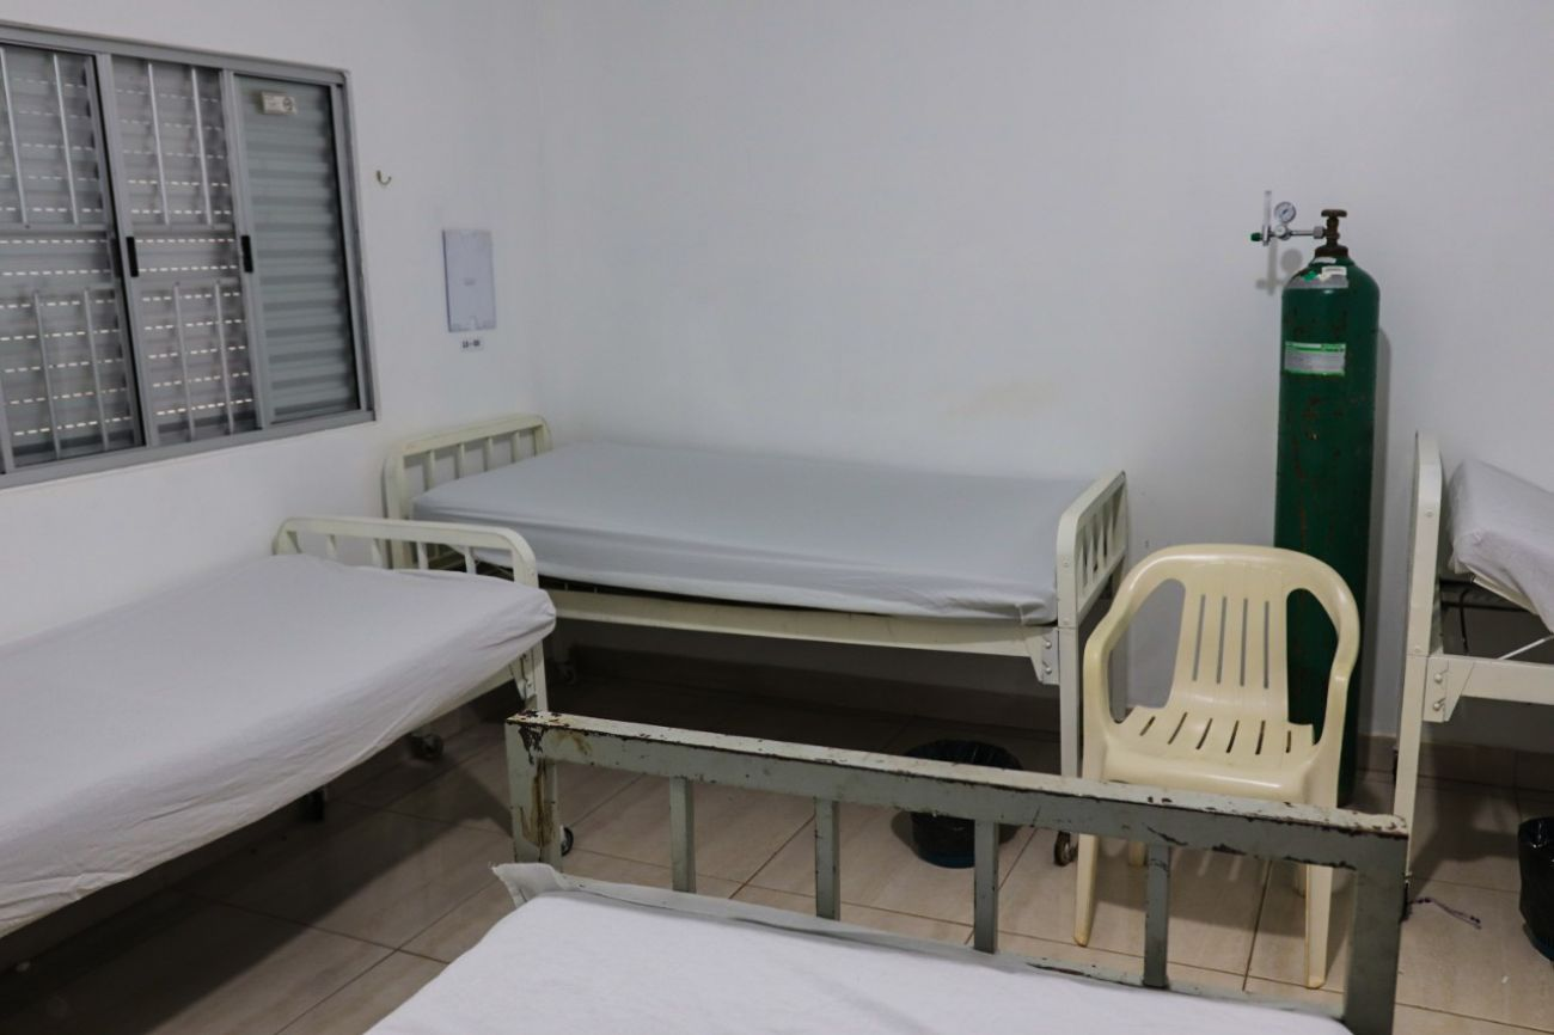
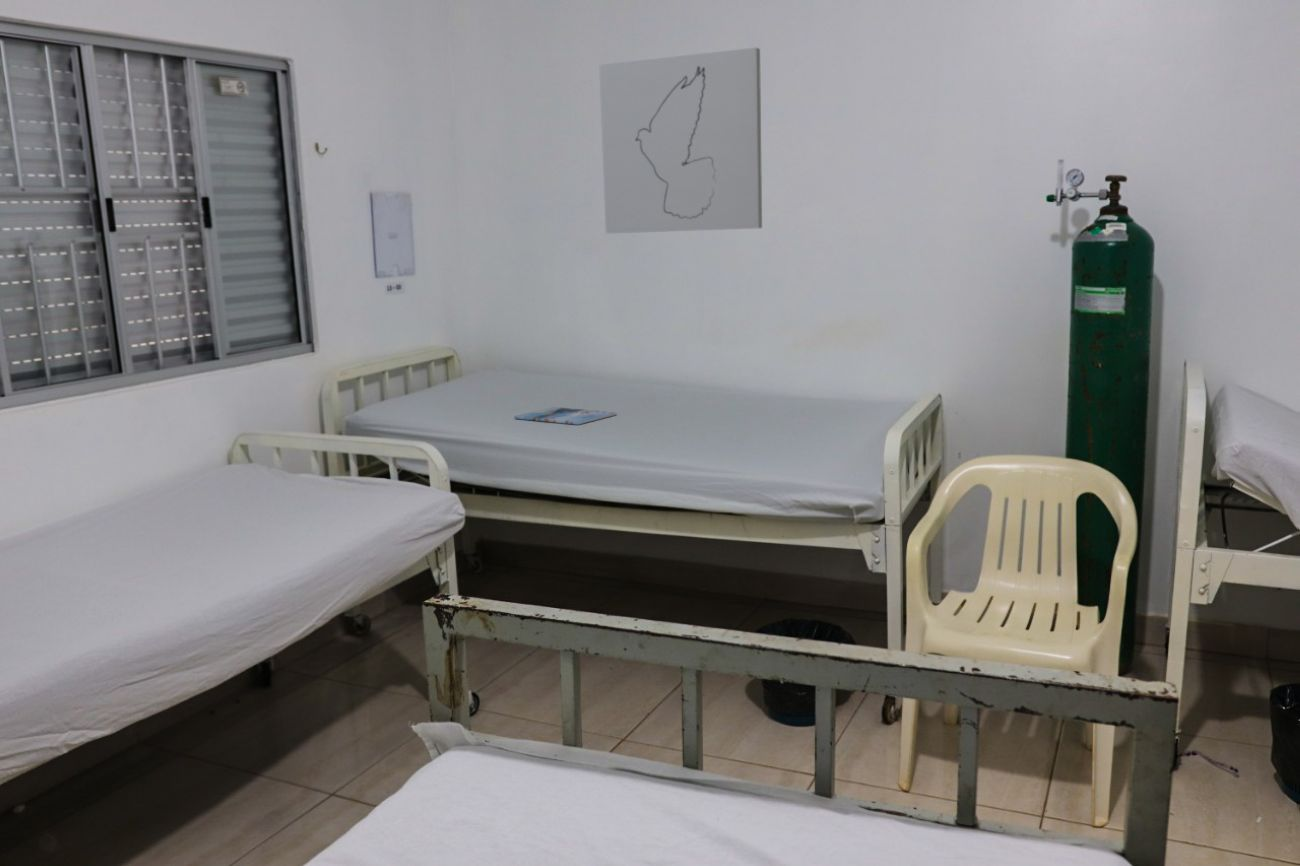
+ wall art [598,46,763,234]
+ magazine [513,406,618,426]
